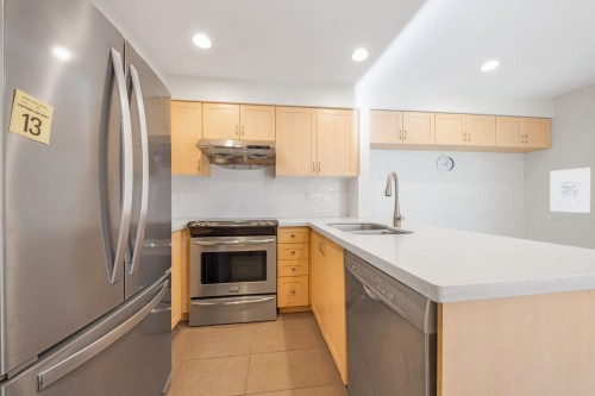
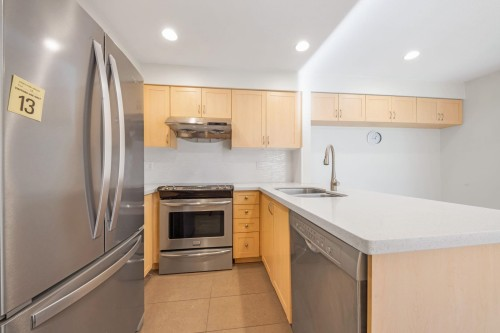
- wall art [549,166,591,214]
